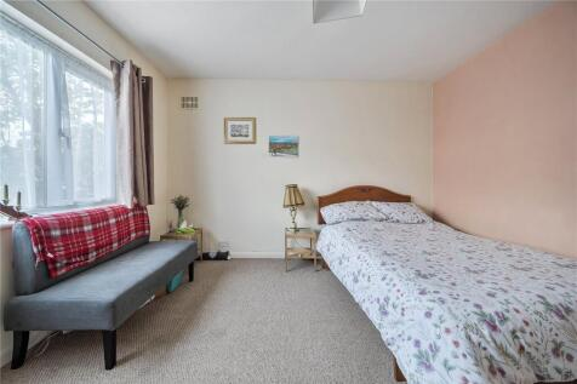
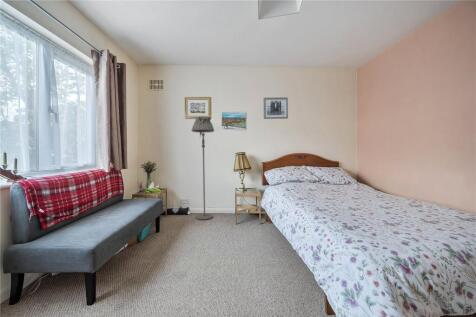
+ wall art [263,96,289,120]
+ floor lamp [191,115,215,221]
